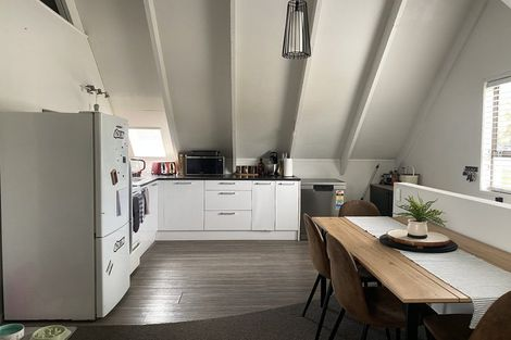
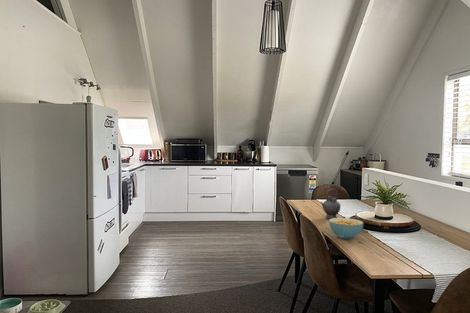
+ cereal bowl [328,217,364,240]
+ teapot [320,188,341,219]
